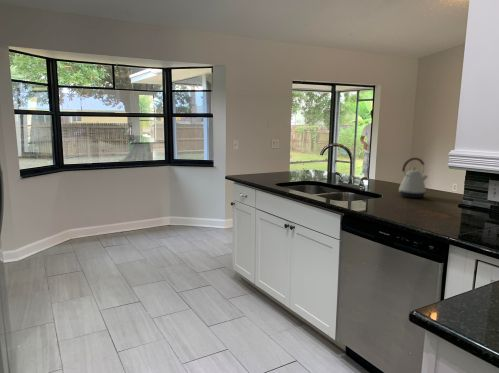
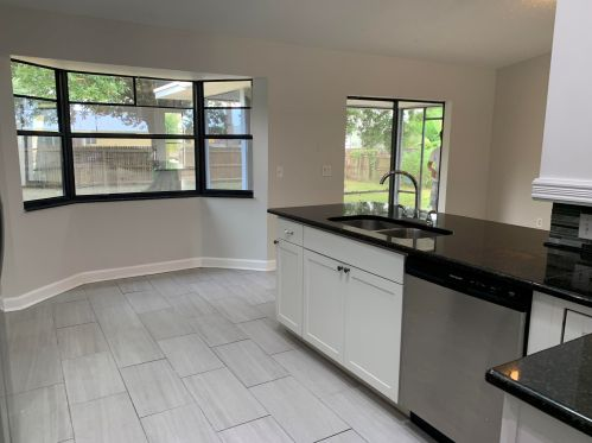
- kettle [398,157,429,199]
